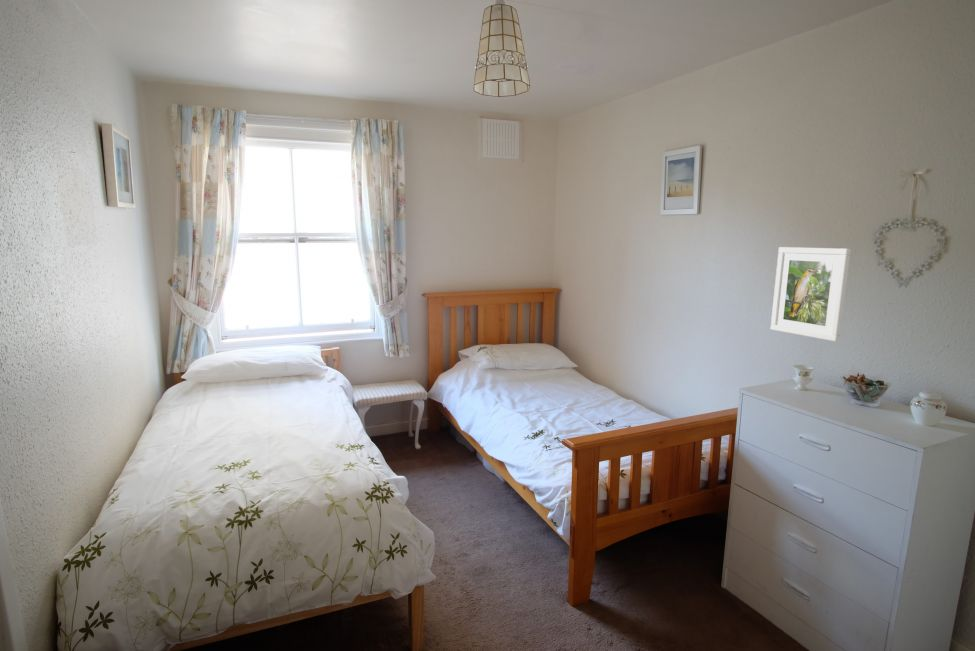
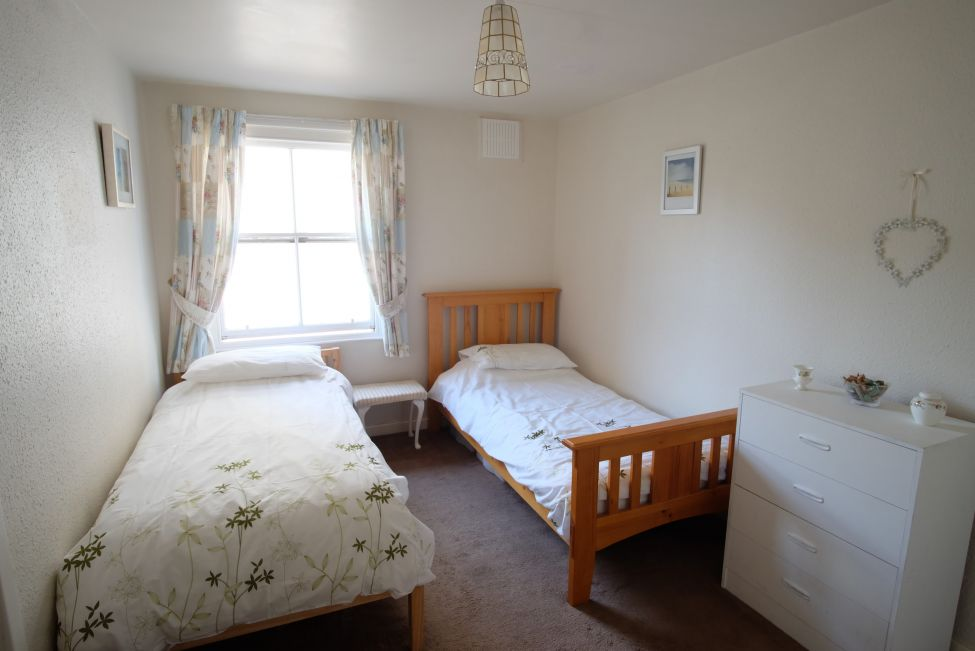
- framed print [770,246,852,342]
